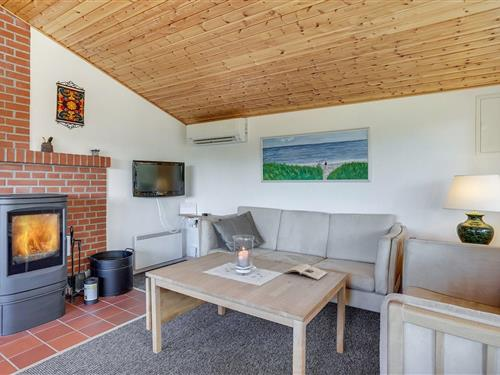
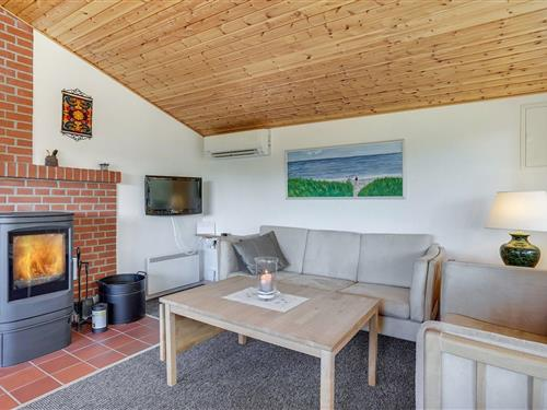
- magazine [283,263,328,281]
